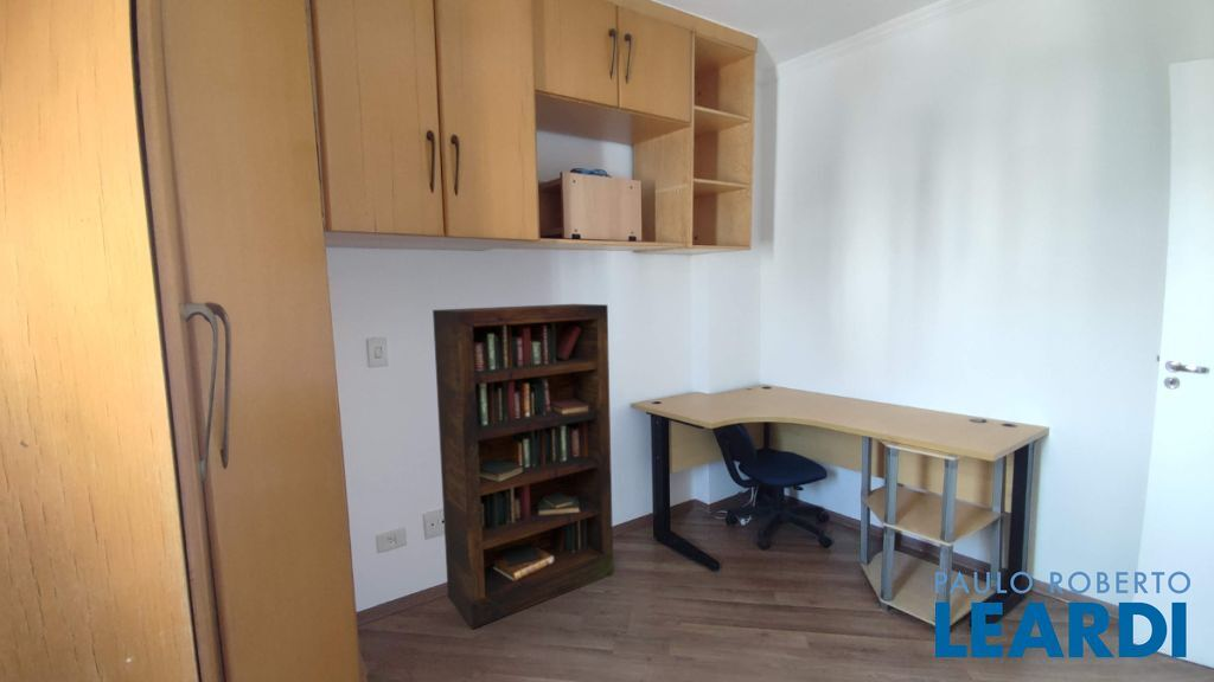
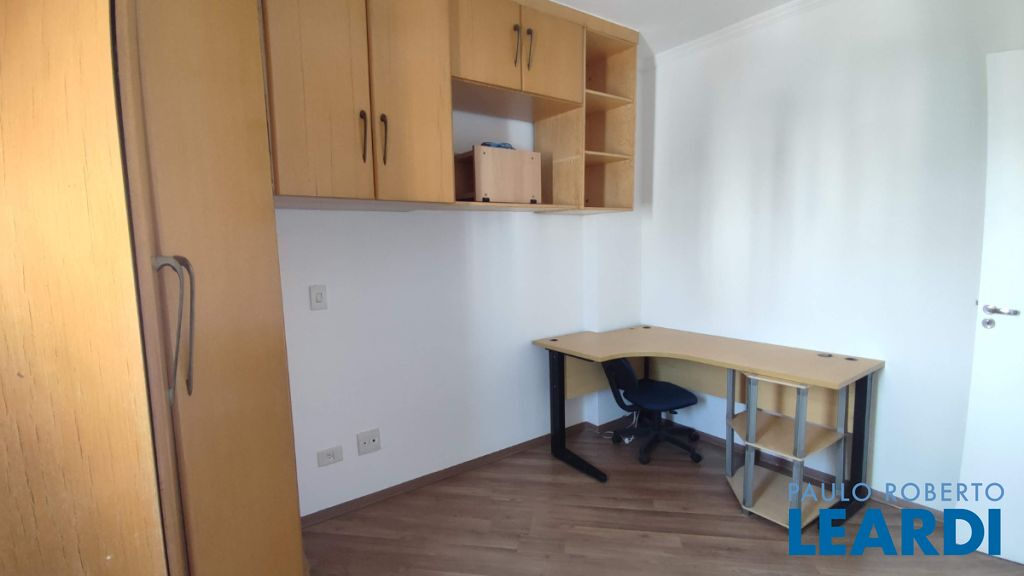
- bookcase [432,303,614,630]
